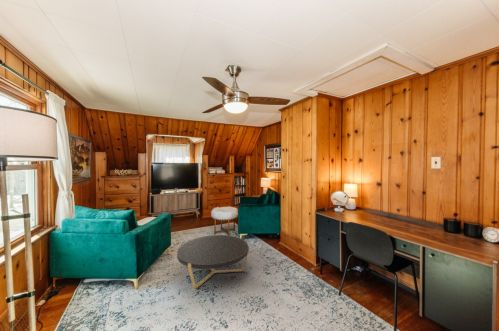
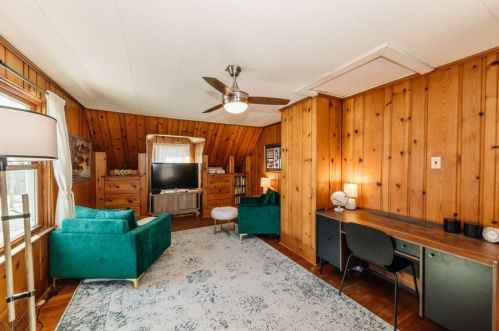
- coffee table [176,234,250,290]
